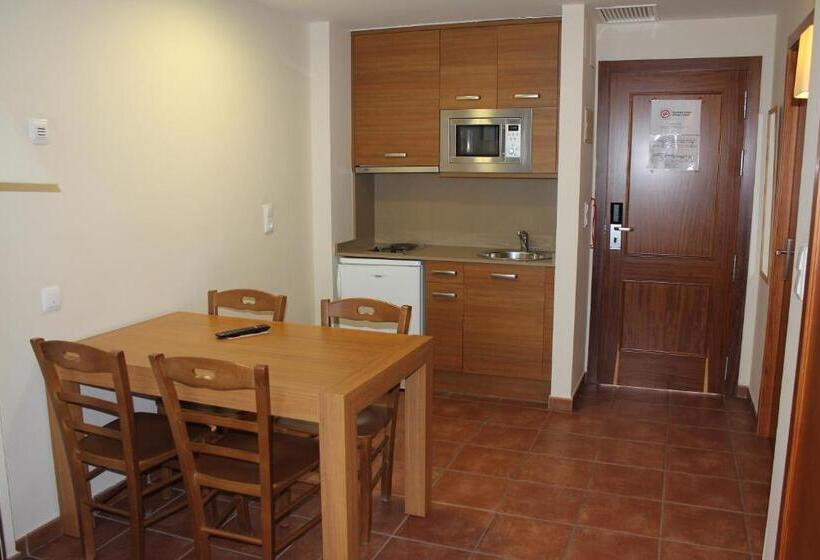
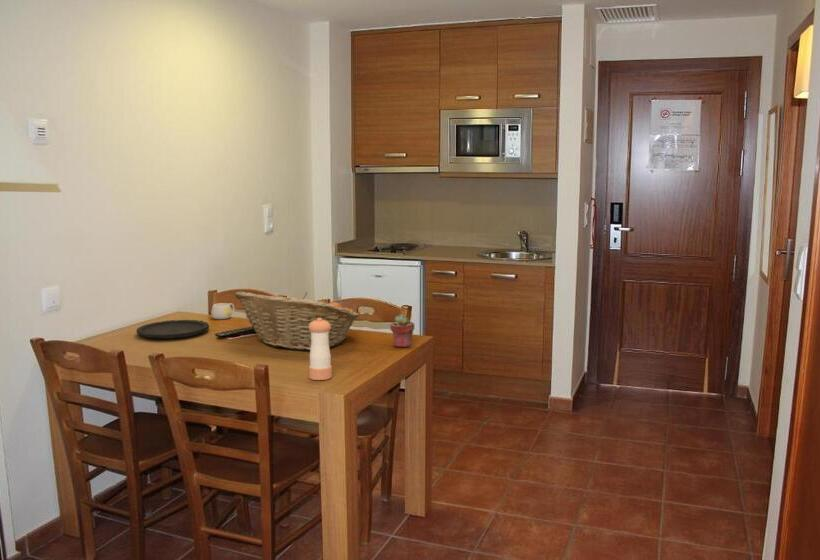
+ plate [135,319,210,340]
+ potted succulent [389,314,415,348]
+ pepper shaker [308,318,333,381]
+ mug [210,302,236,320]
+ fruit basket [233,291,360,351]
